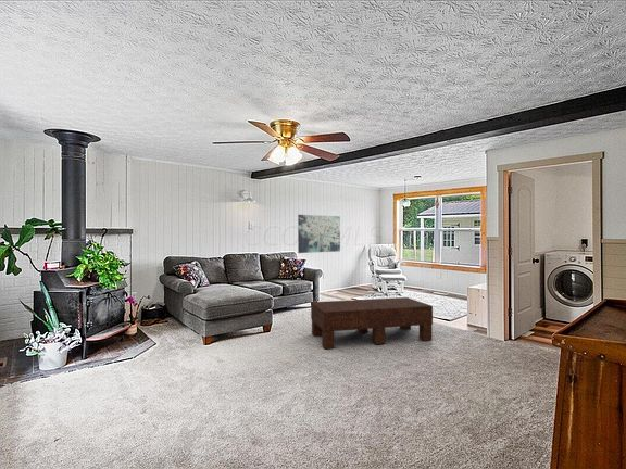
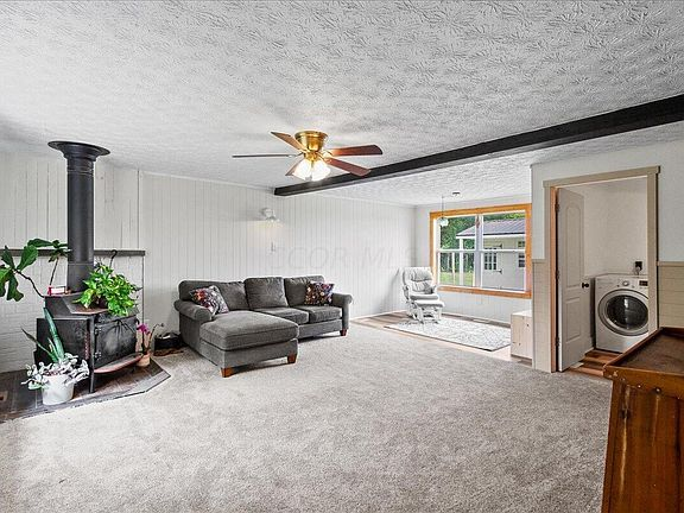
- coffee table [310,296,434,350]
- wall art [297,214,341,254]
